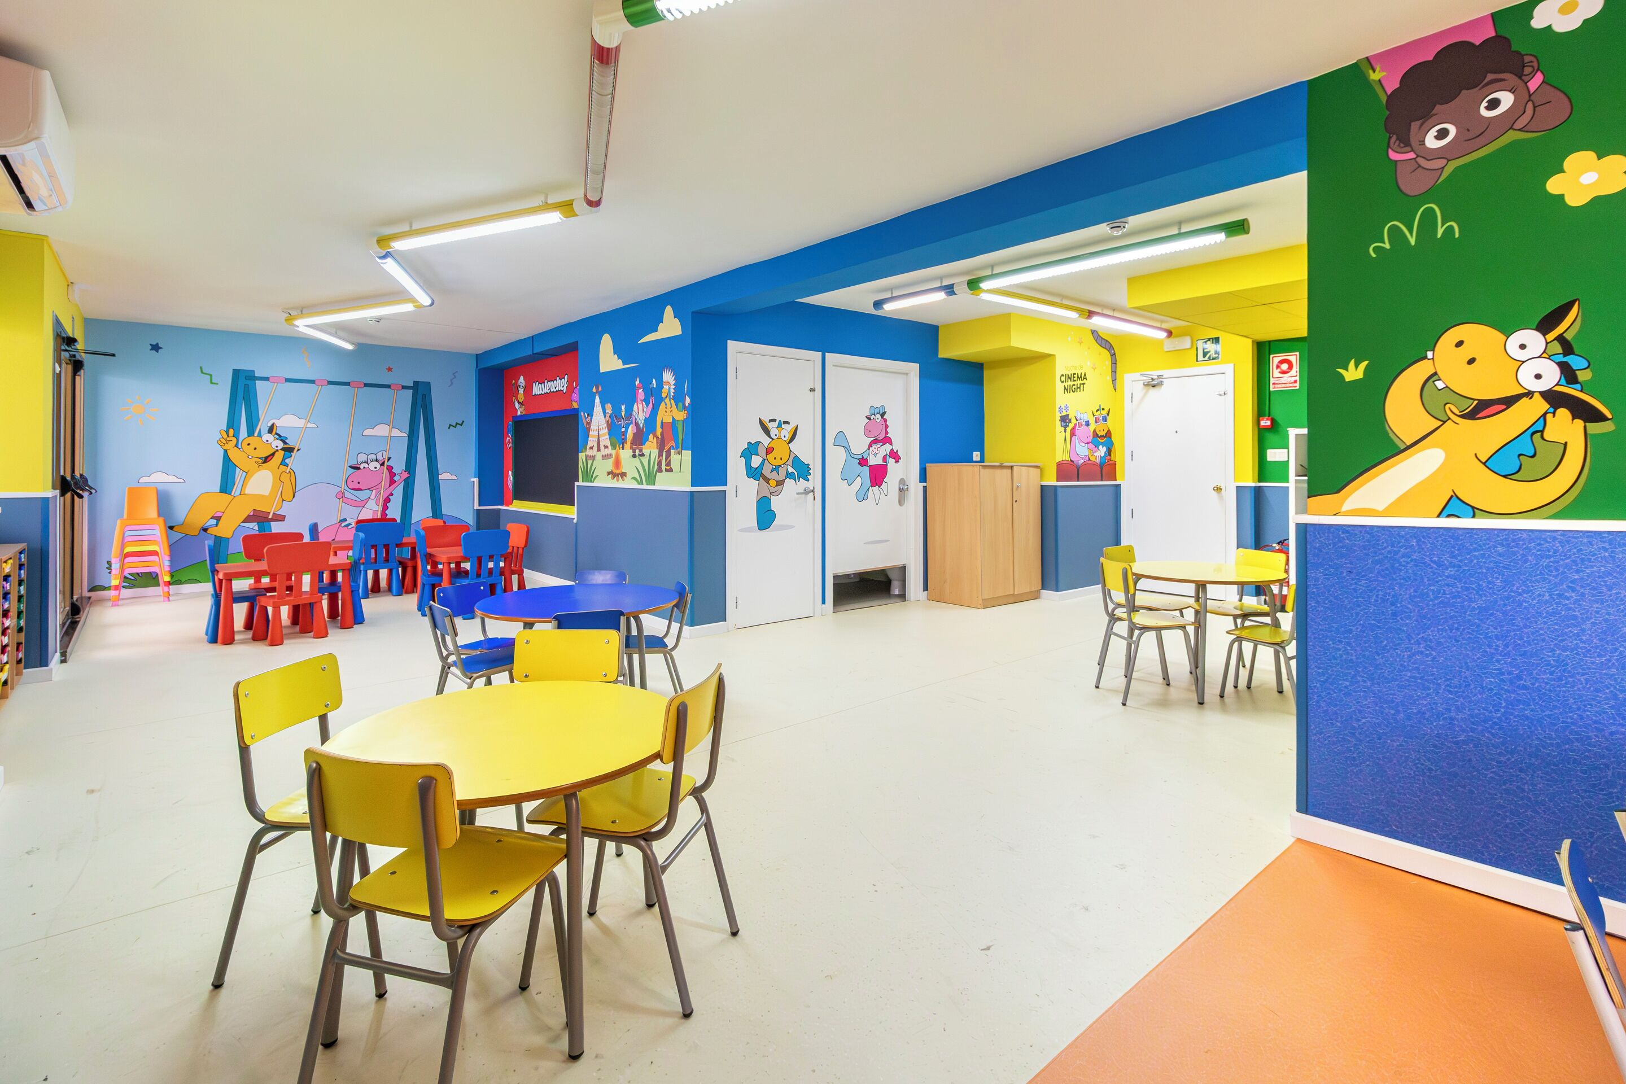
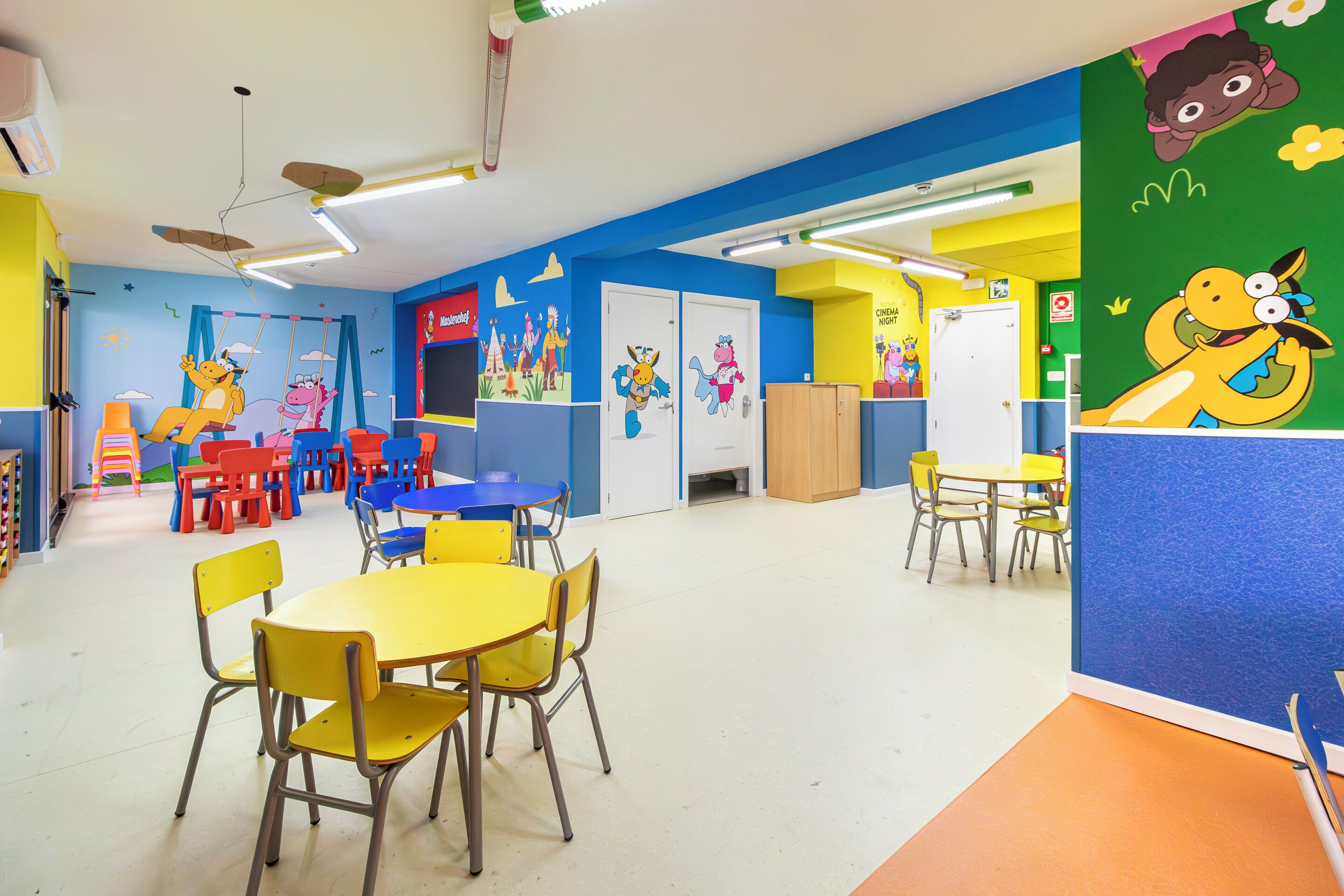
+ ceiling mobile [151,86,364,287]
